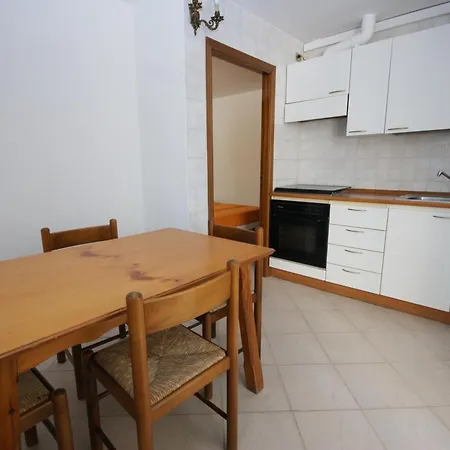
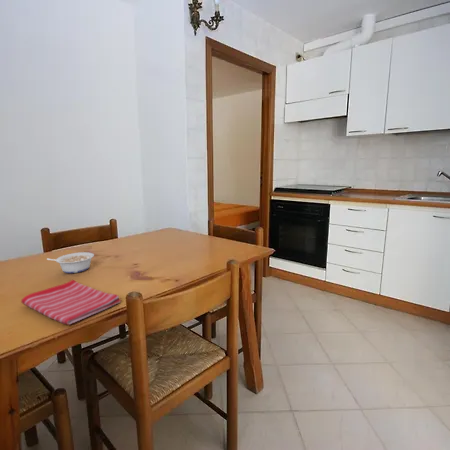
+ legume [46,251,95,274]
+ dish towel [20,279,122,326]
